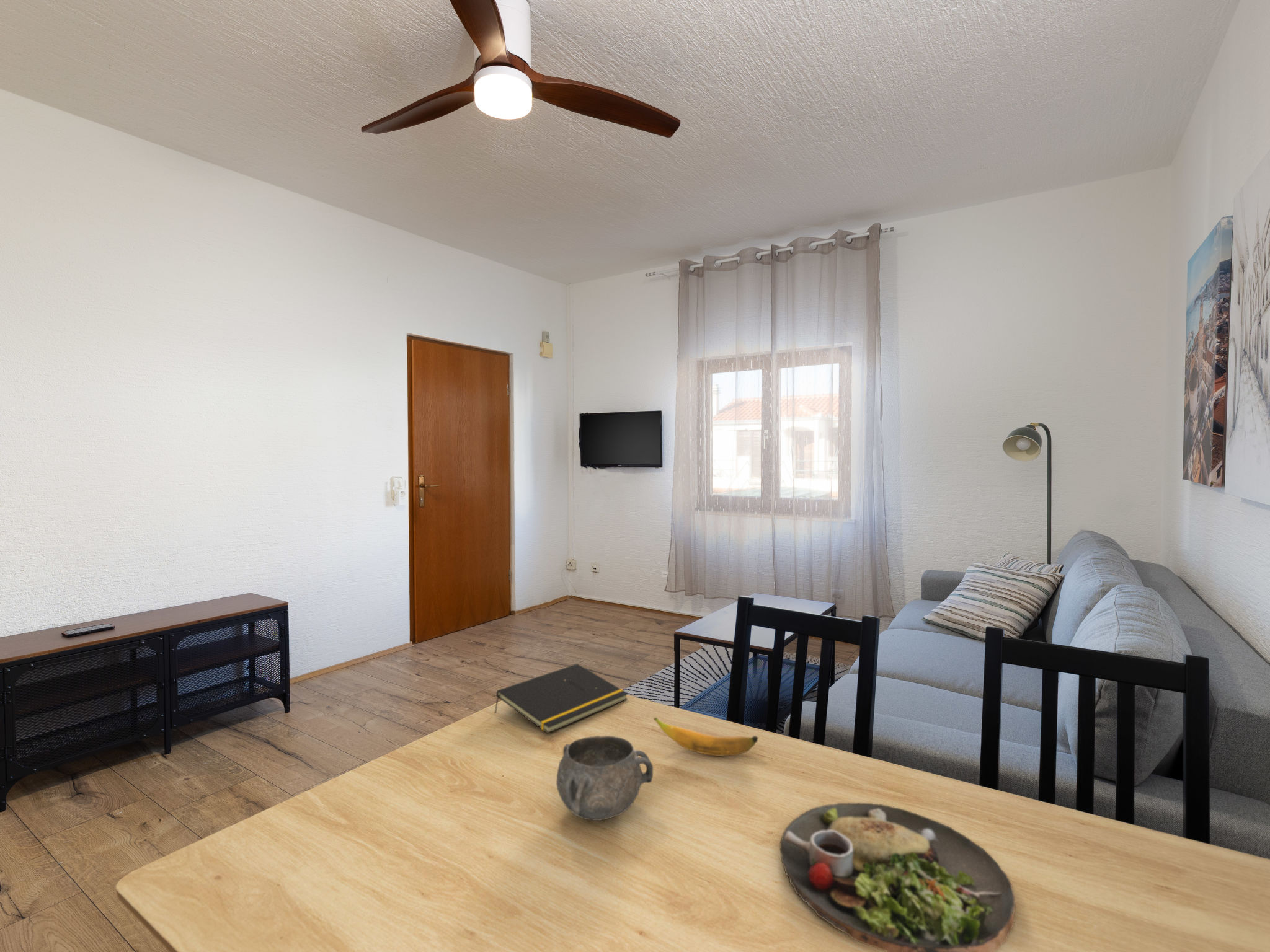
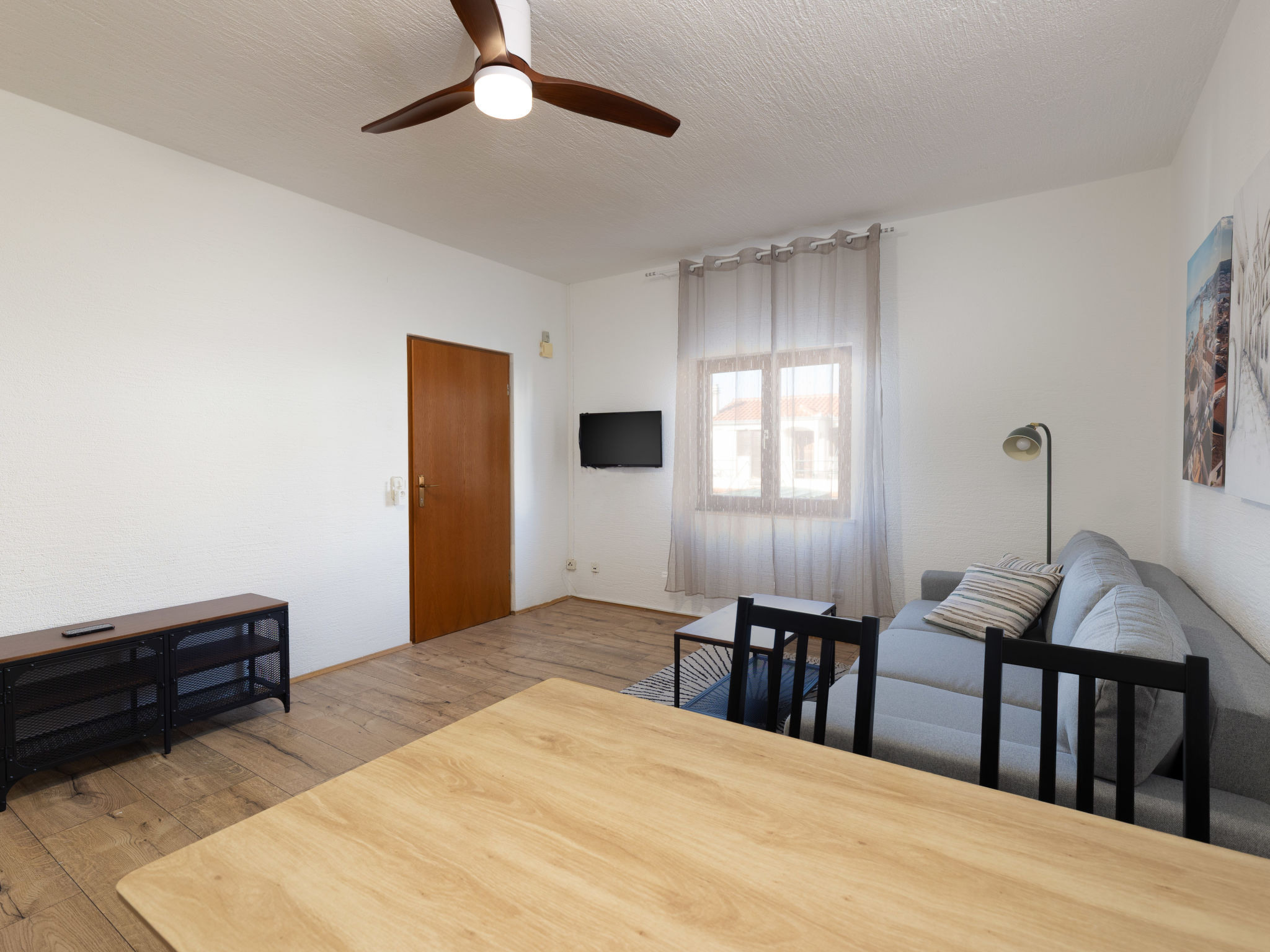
- notepad [494,663,629,734]
- dinner plate [779,803,1016,952]
- banana [653,717,759,757]
- decorative bowl [556,735,654,821]
